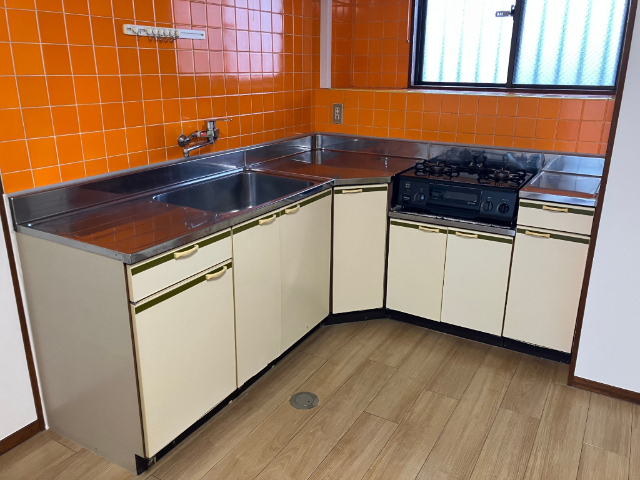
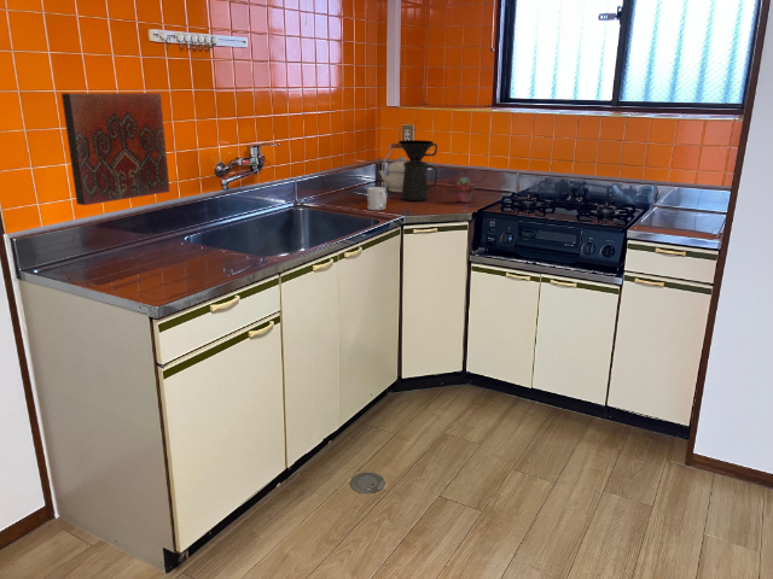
+ coffee maker [397,139,438,201]
+ kettle [378,142,407,193]
+ potted succulent [454,176,476,204]
+ decorative tile [60,92,172,206]
+ mug [366,186,388,211]
